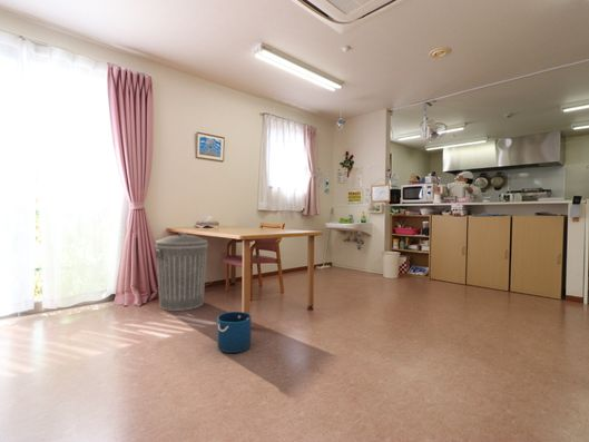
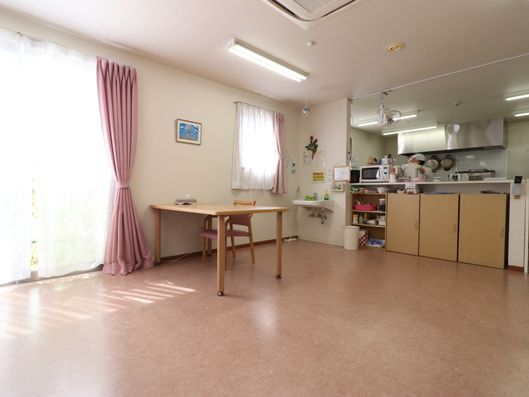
- trash can [154,232,209,312]
- bucket [216,311,253,354]
